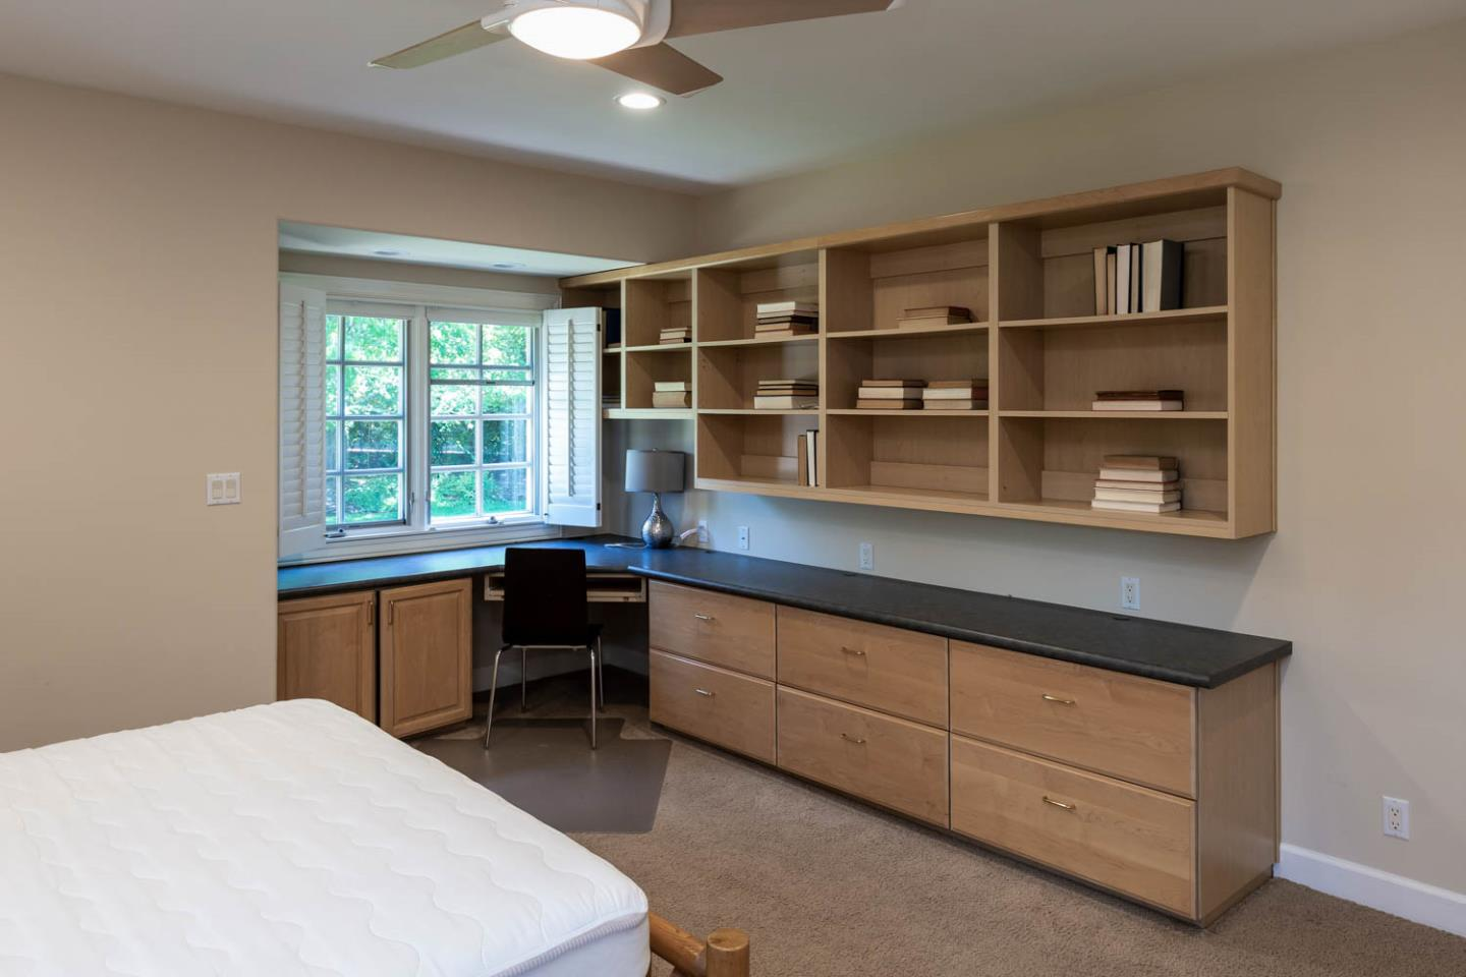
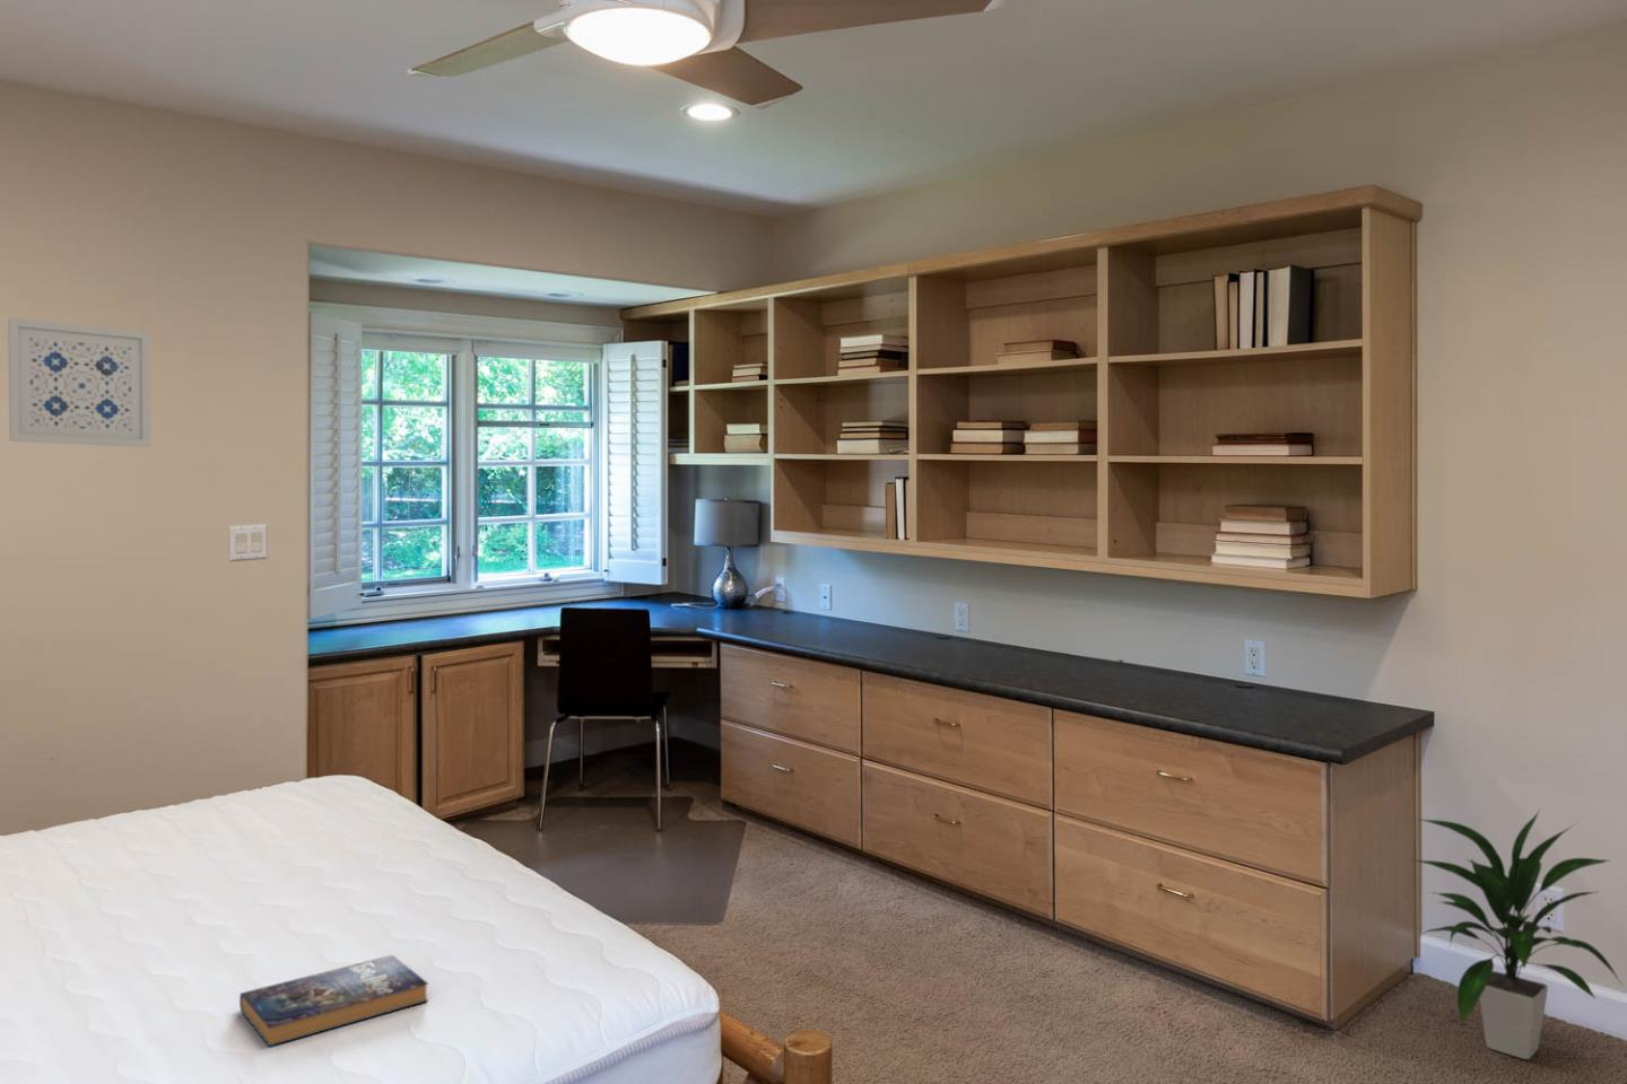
+ wall art [7,317,151,449]
+ book [238,955,430,1048]
+ indoor plant [1410,811,1623,1060]
